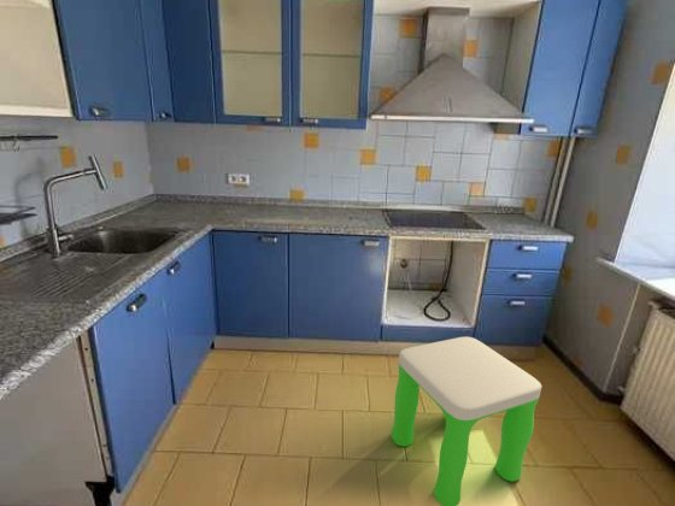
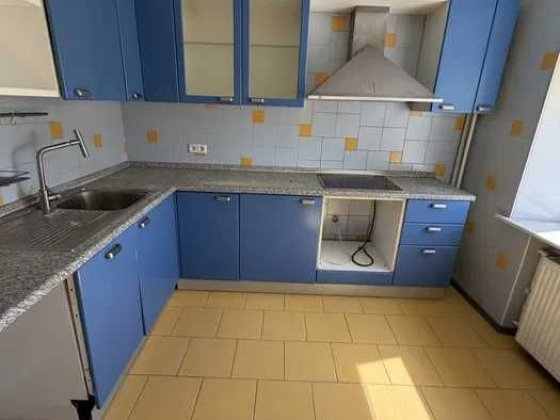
- stool [391,336,542,506]
